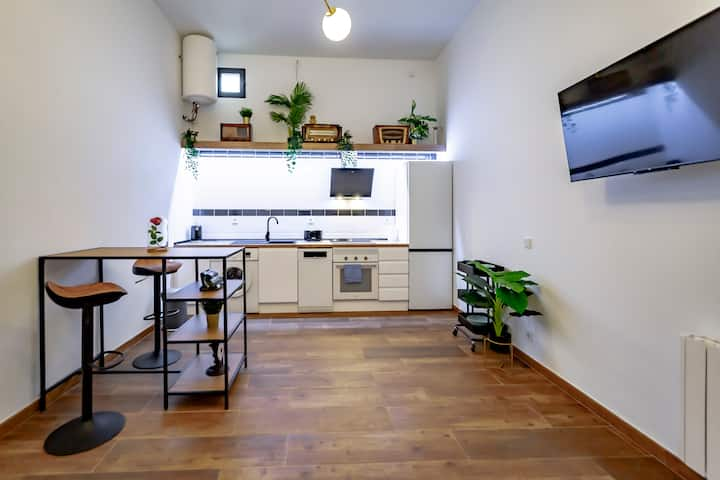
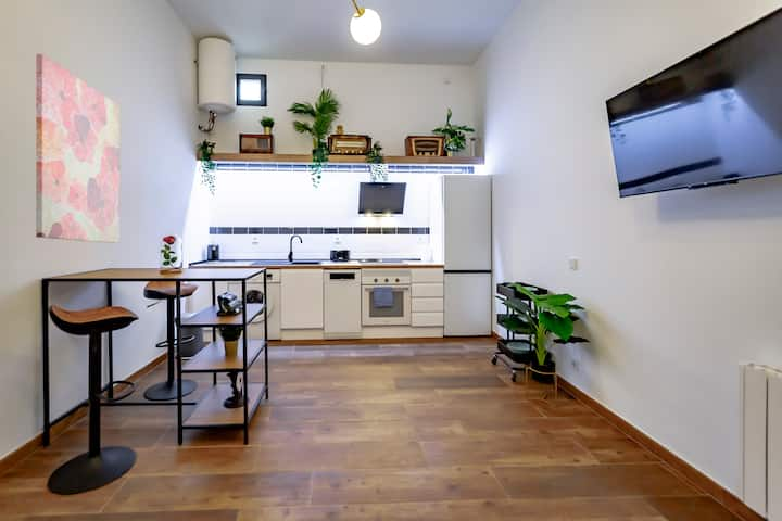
+ wall art [35,53,121,244]
